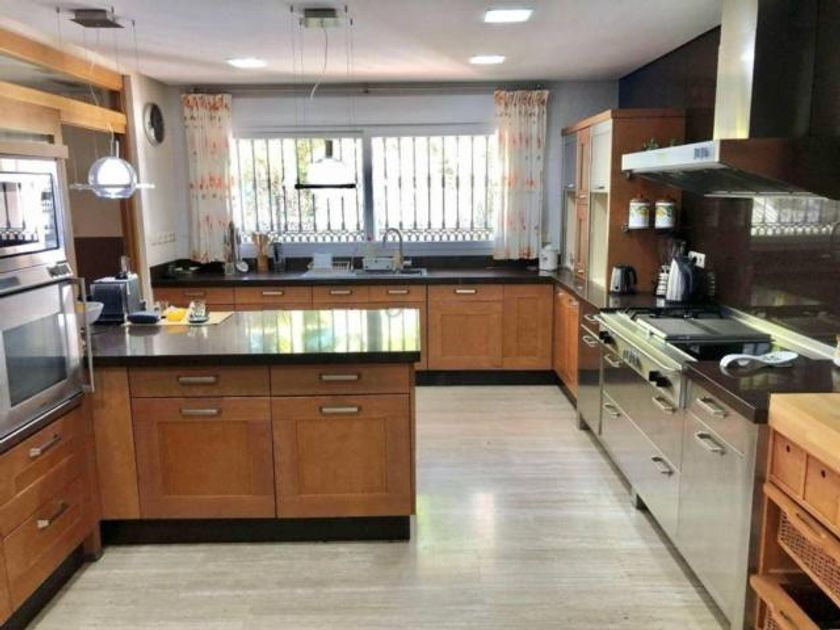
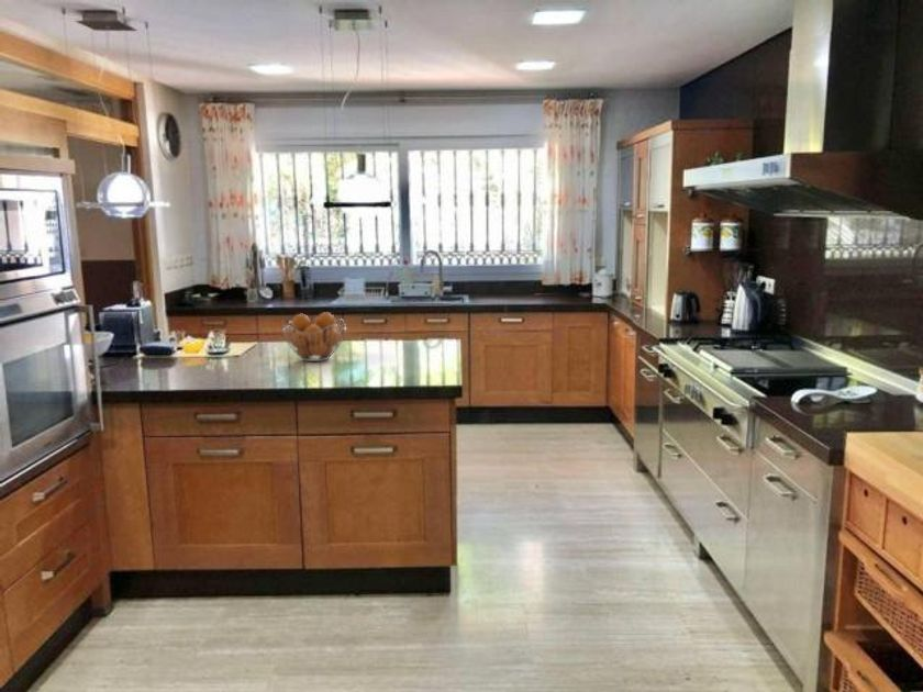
+ fruit basket [281,312,347,362]
